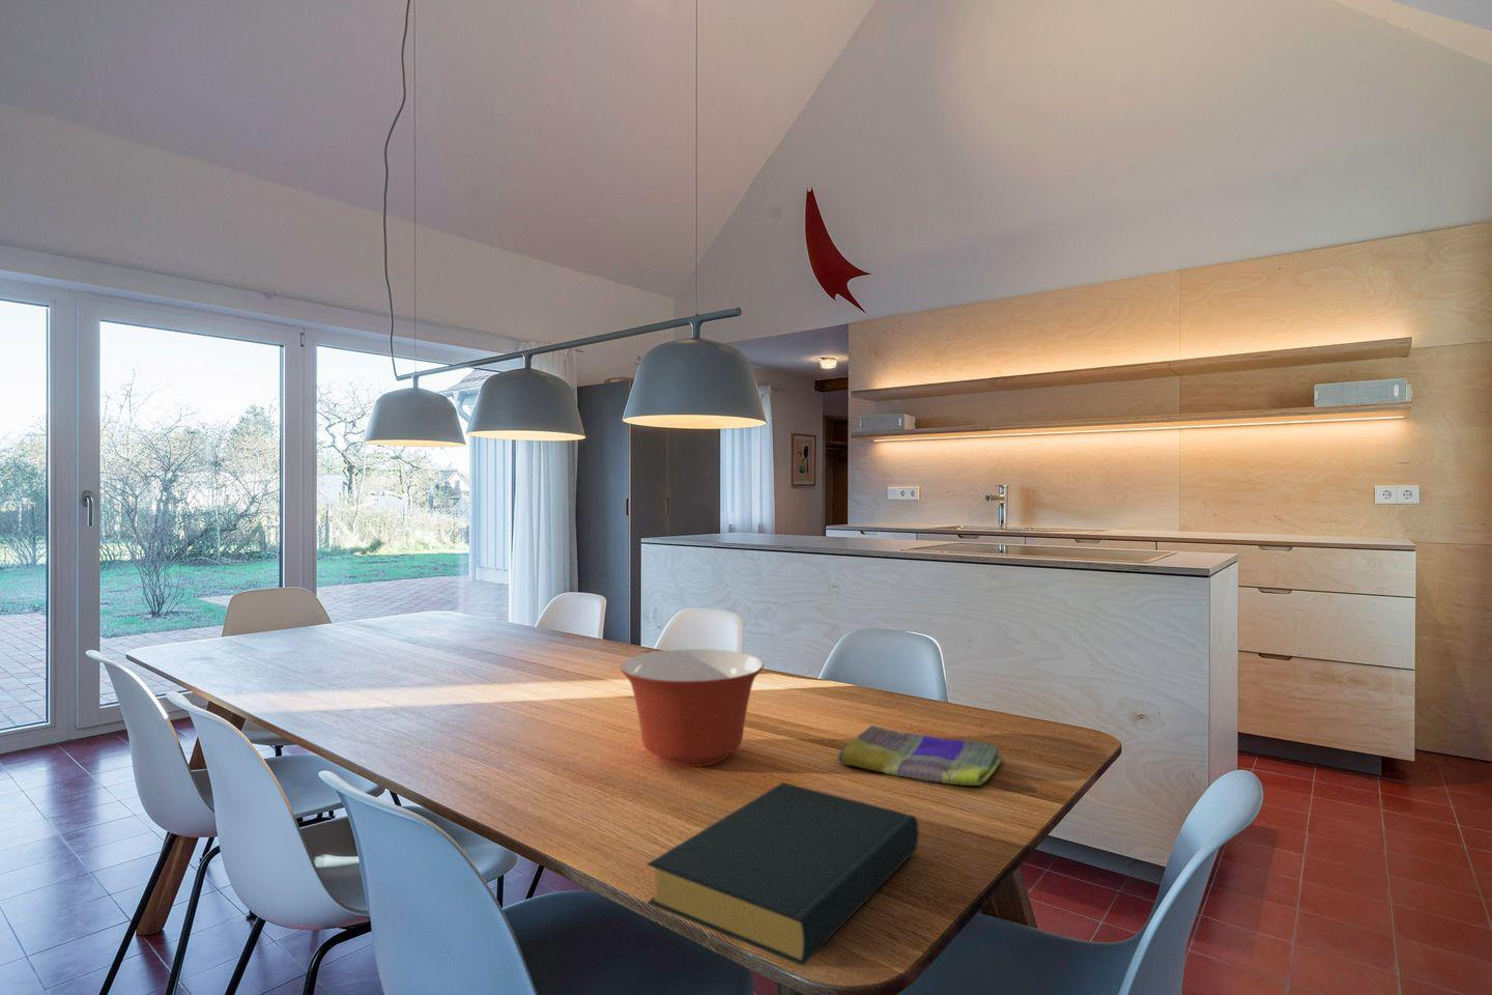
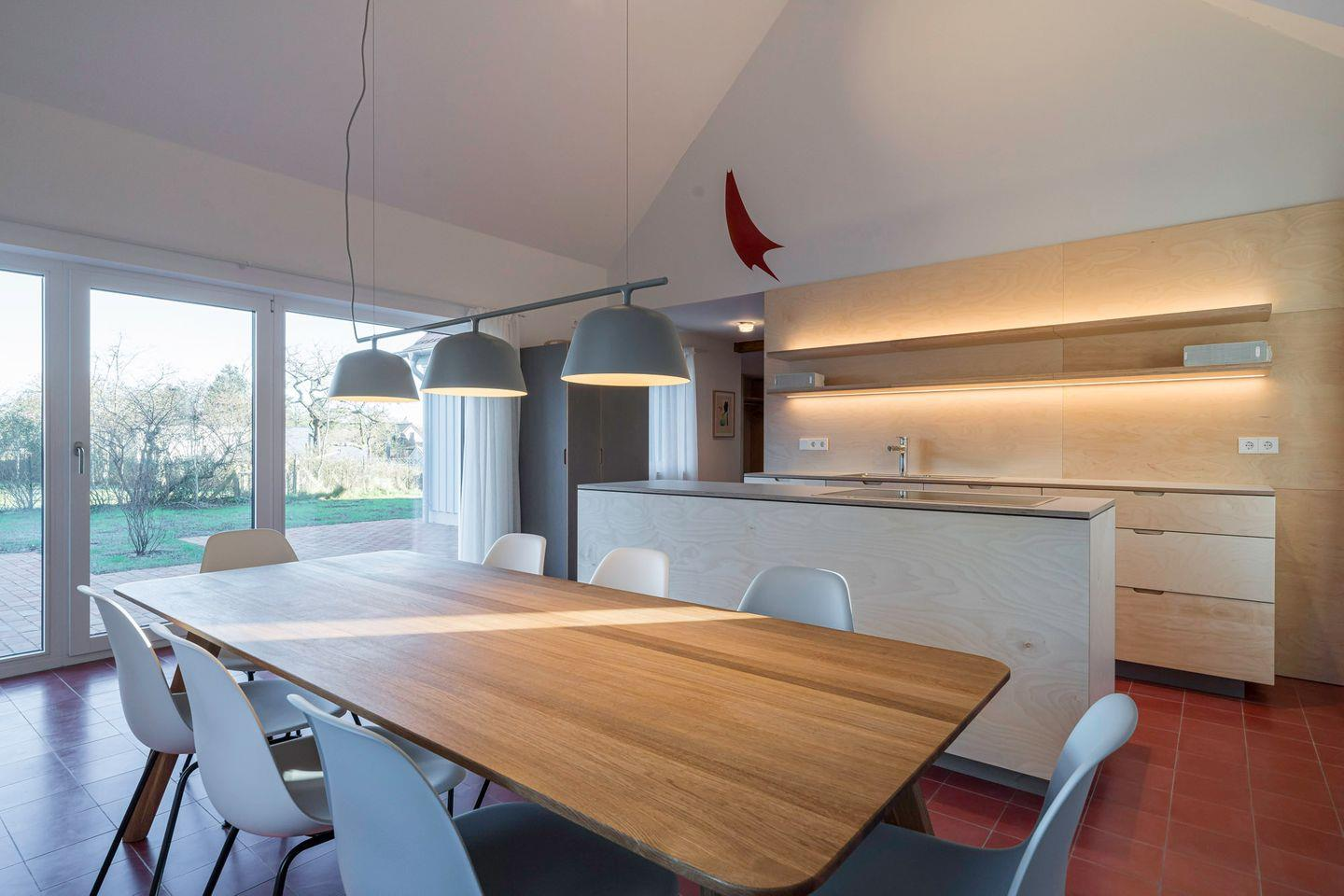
- hardback book [646,782,920,966]
- mixing bowl [618,647,765,768]
- dish towel [837,724,1006,786]
